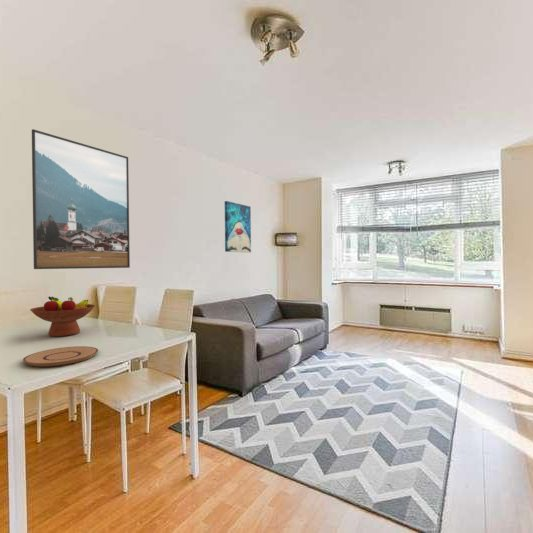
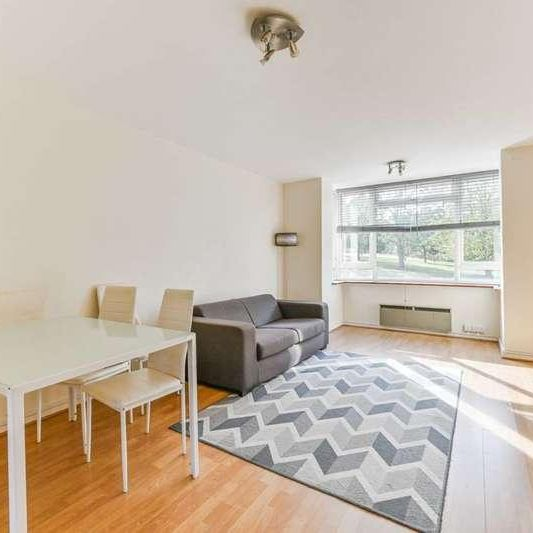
- fruit bowl [29,295,96,337]
- wall art [224,200,252,254]
- plate [22,345,99,367]
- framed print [31,128,131,270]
